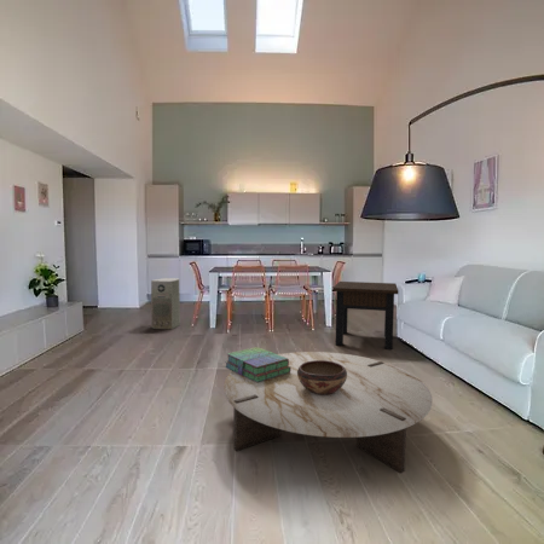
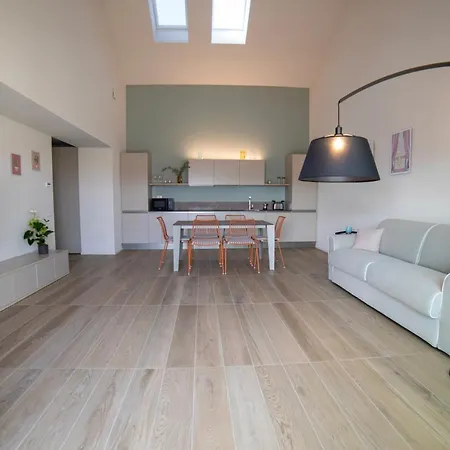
- air purifier [150,277,181,330]
- stack of books [224,346,291,383]
- coffee table [222,351,434,474]
- side table [331,280,399,351]
- decorative bowl [297,360,347,395]
